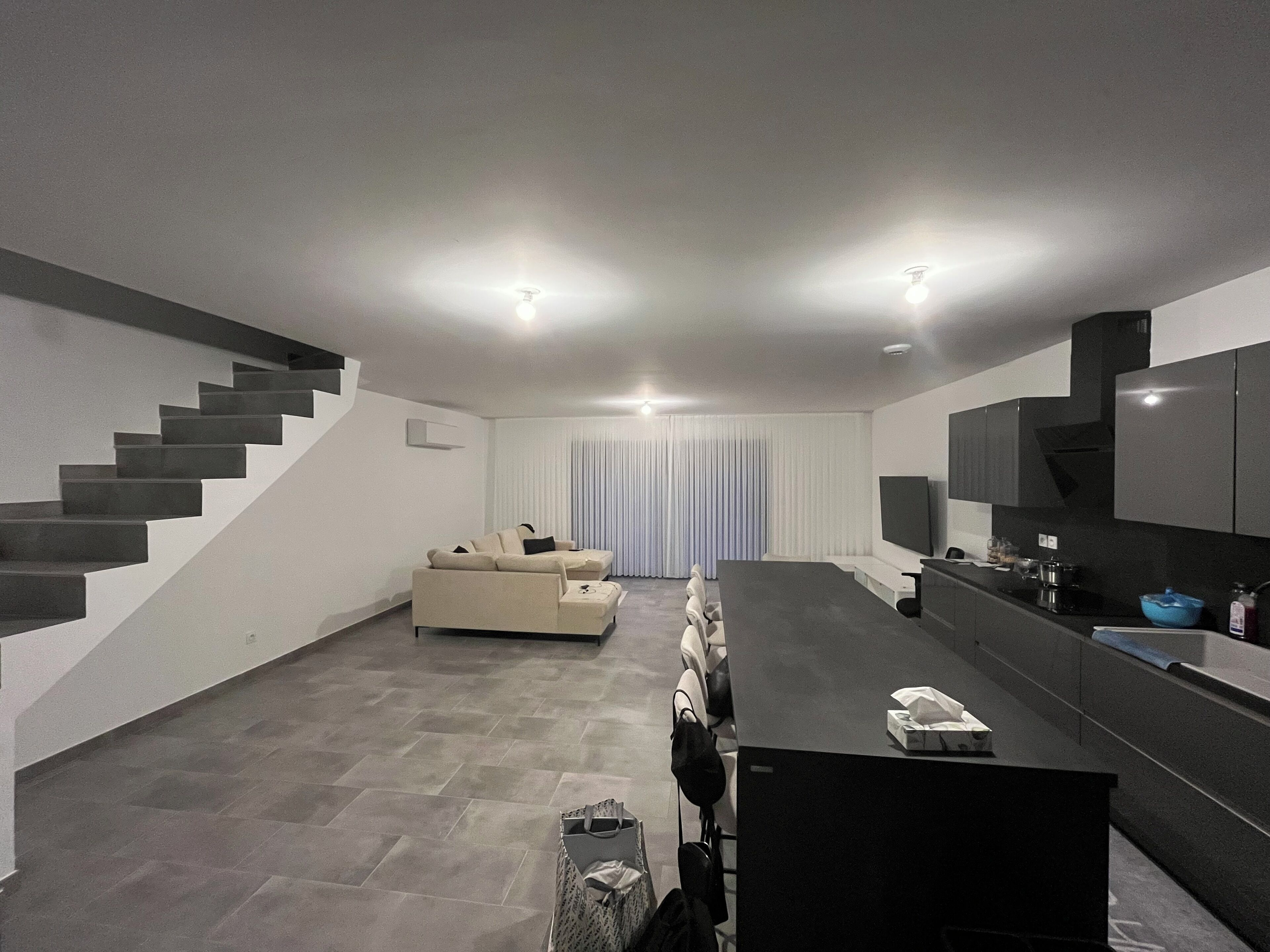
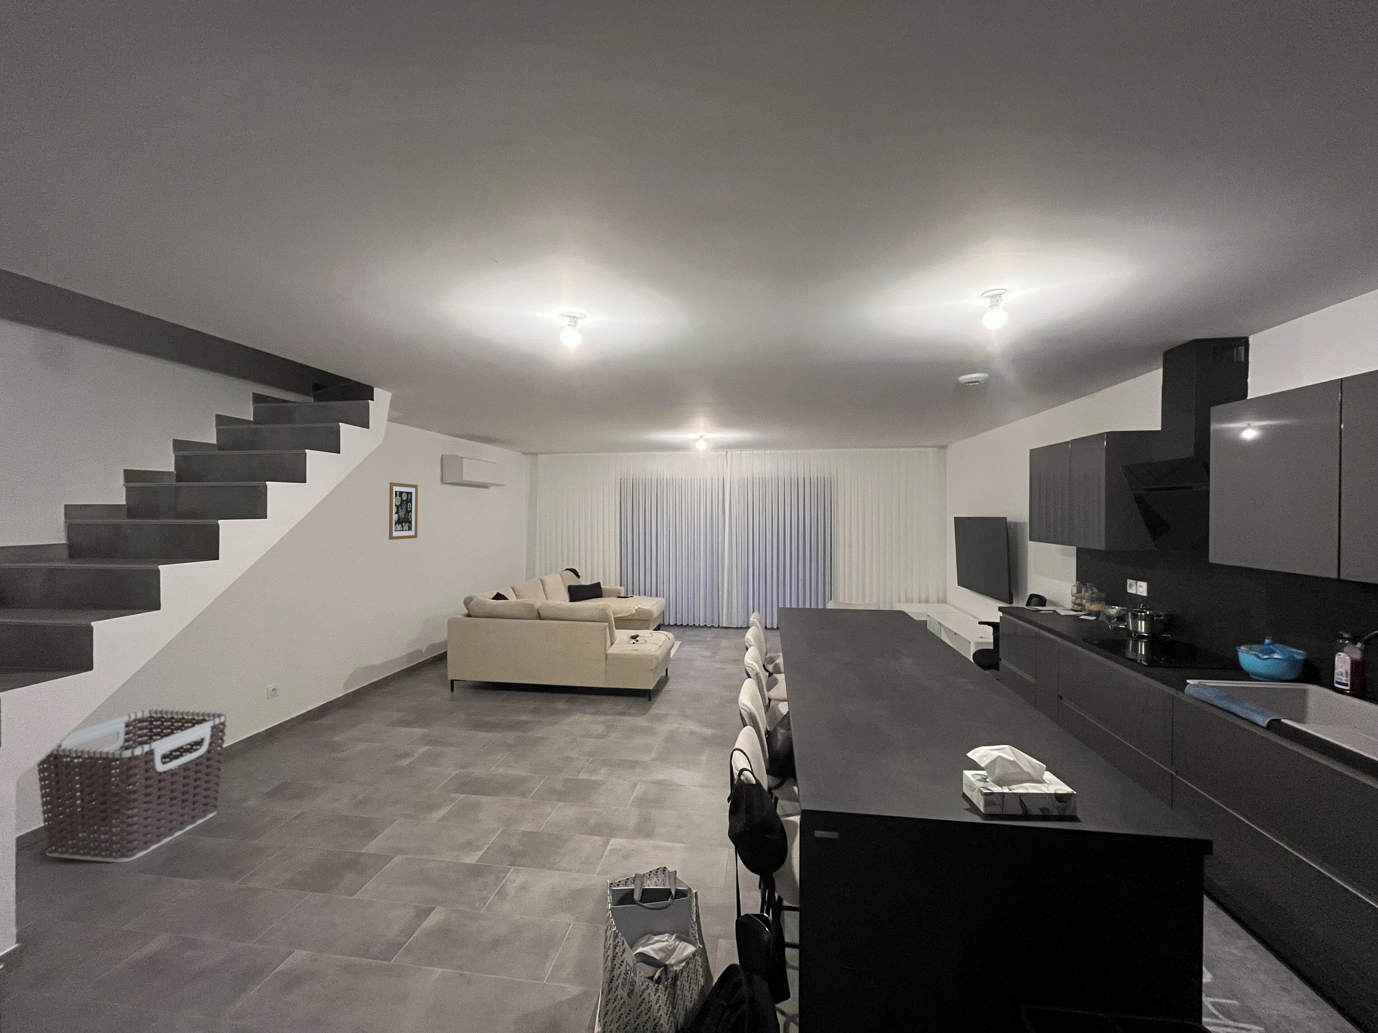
+ clothes hamper [37,709,228,863]
+ wall art [388,482,418,540]
